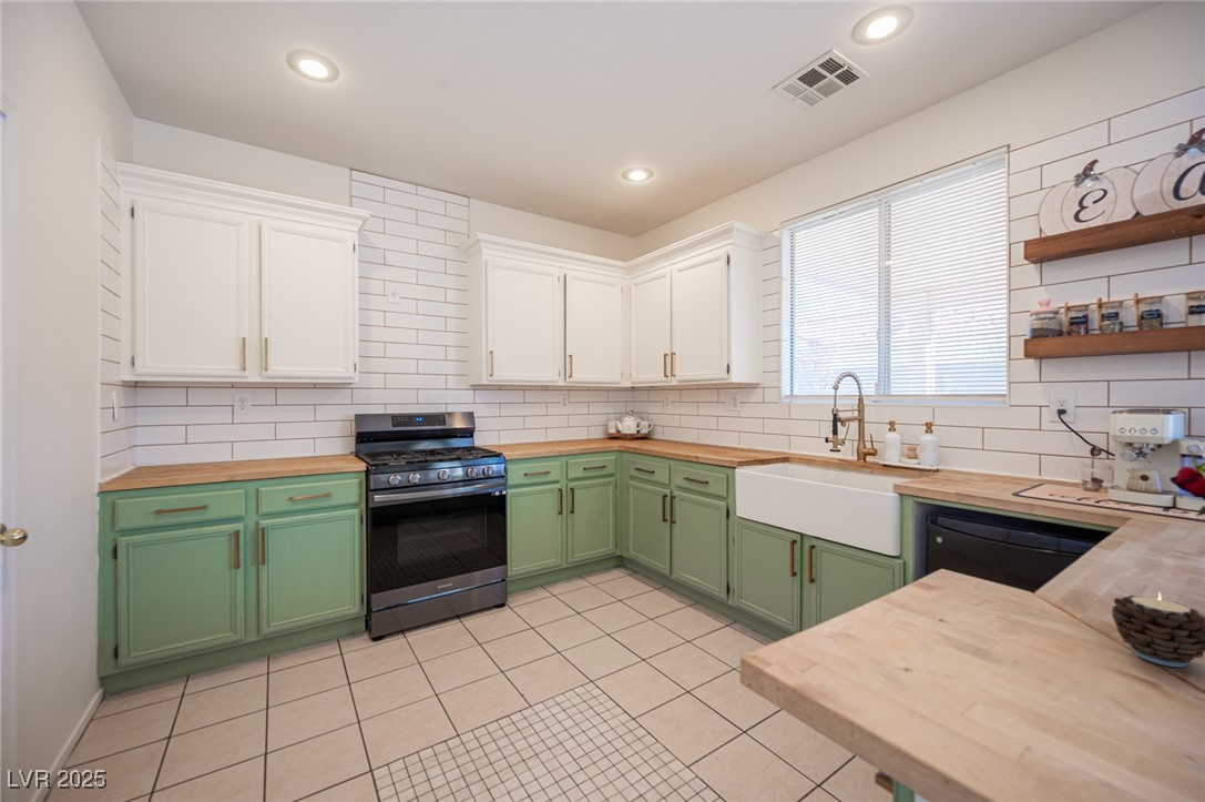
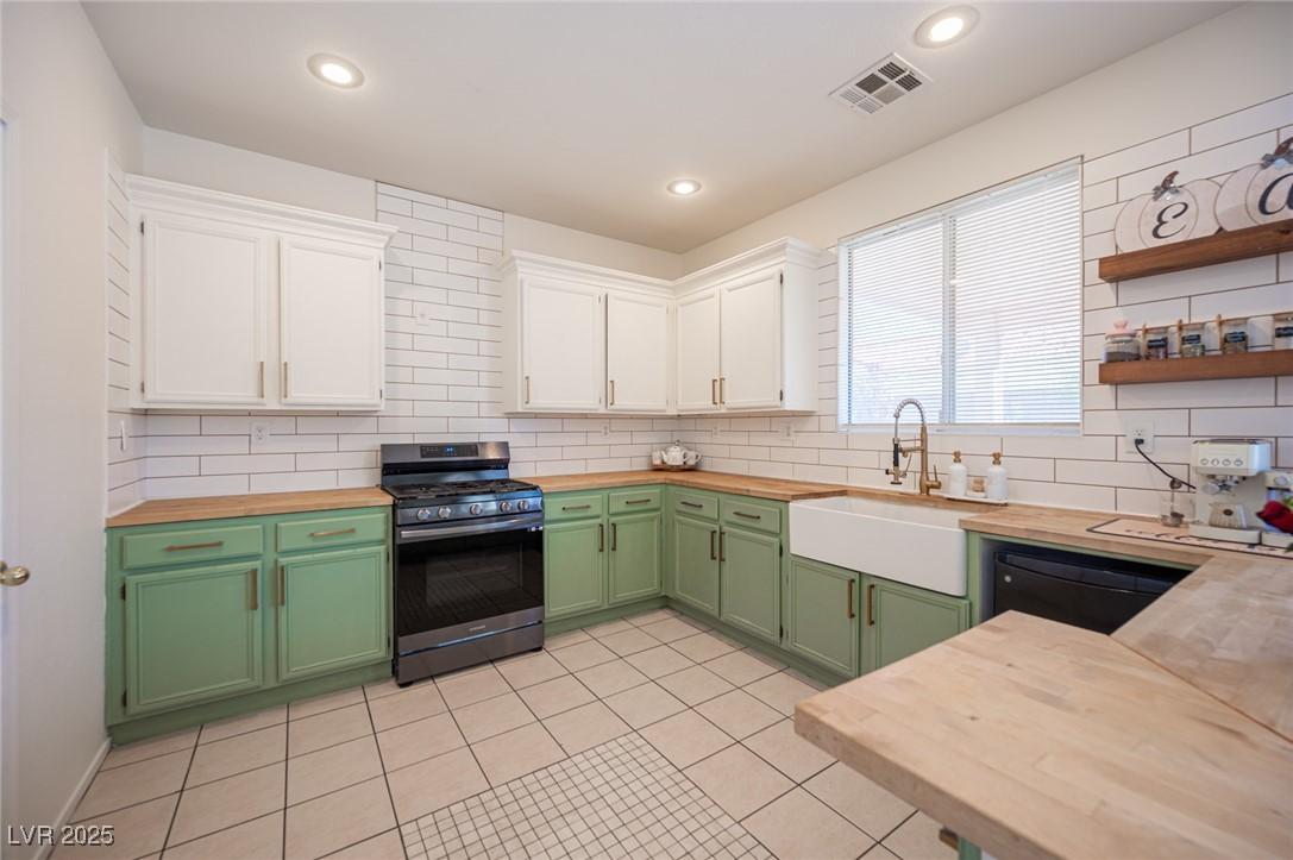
- candle [1111,591,1205,668]
